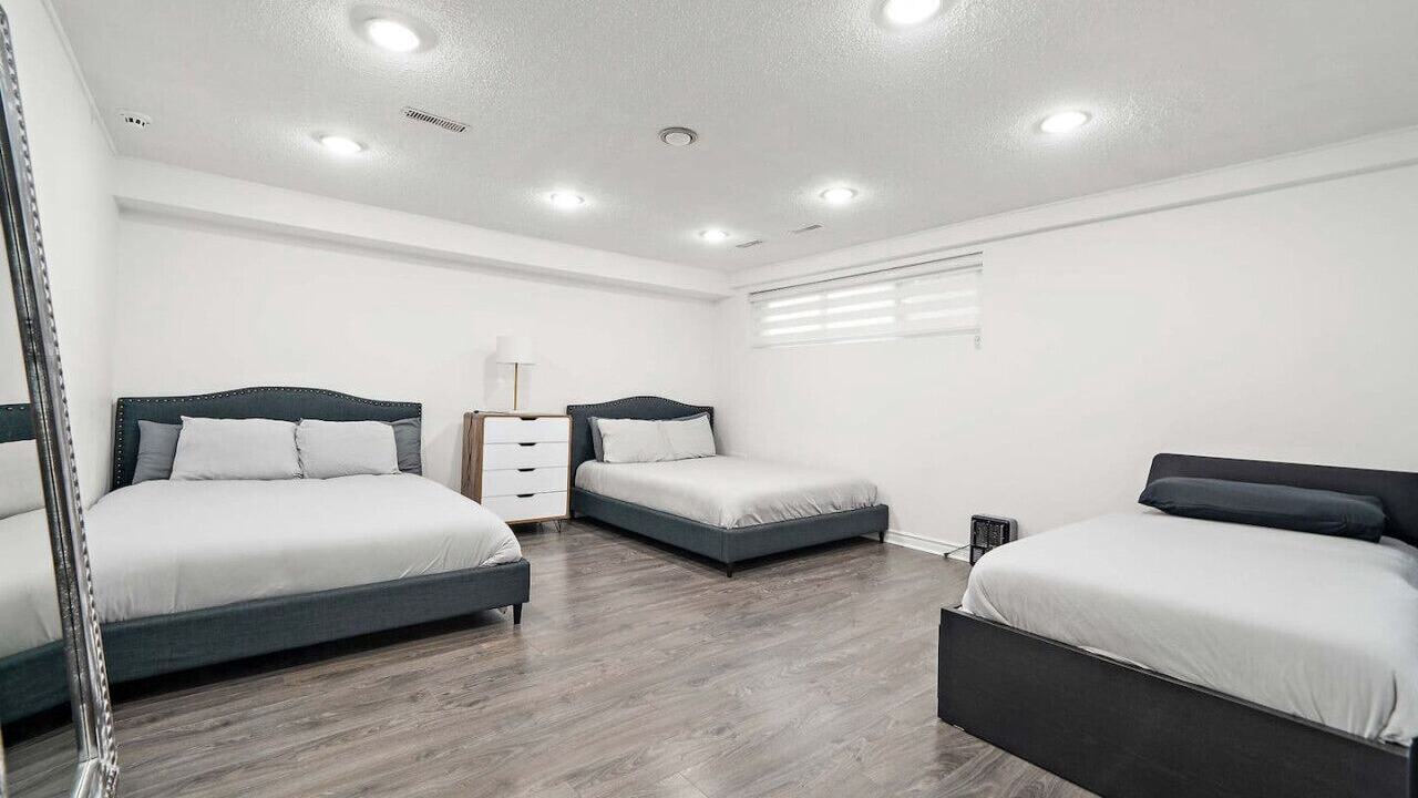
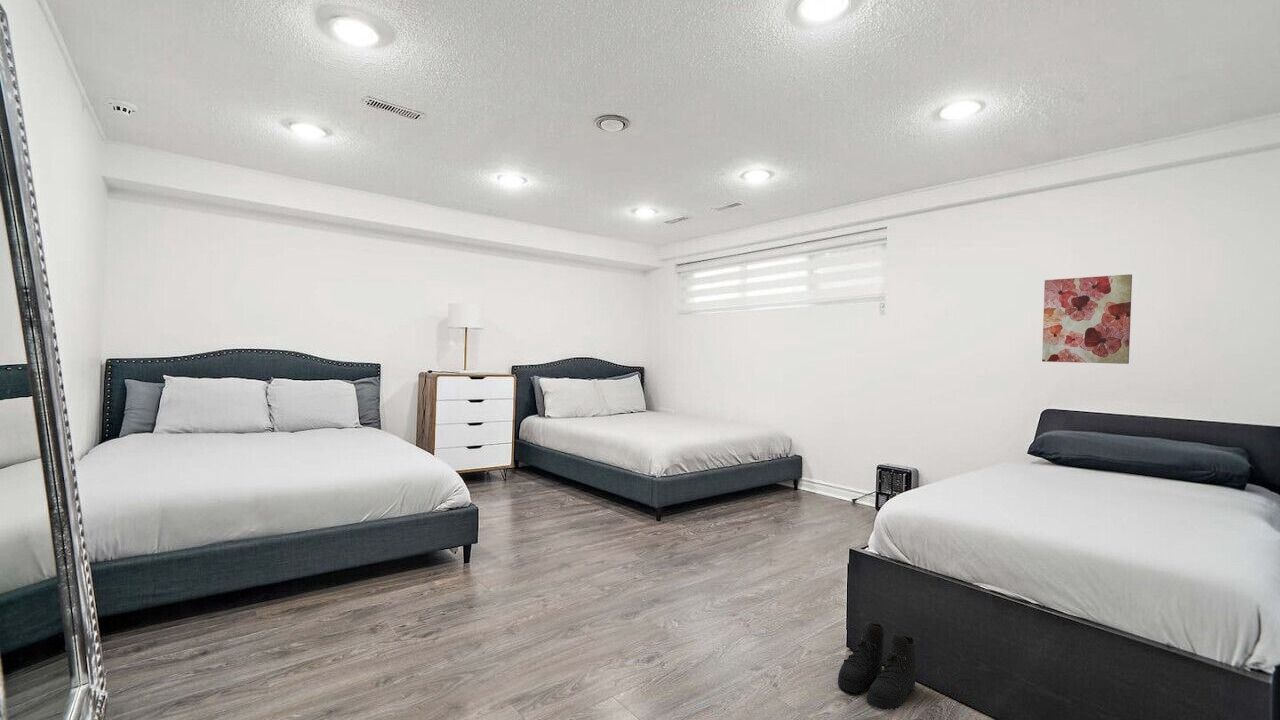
+ boots [837,621,917,711]
+ wall art [1041,273,1133,365]
